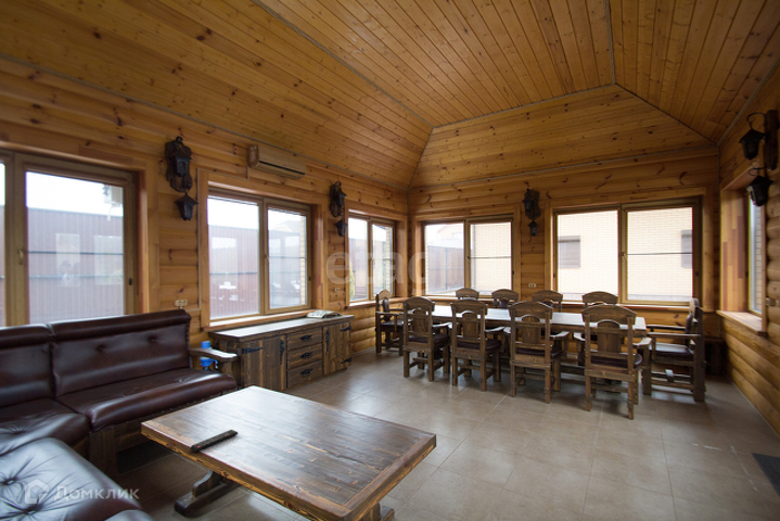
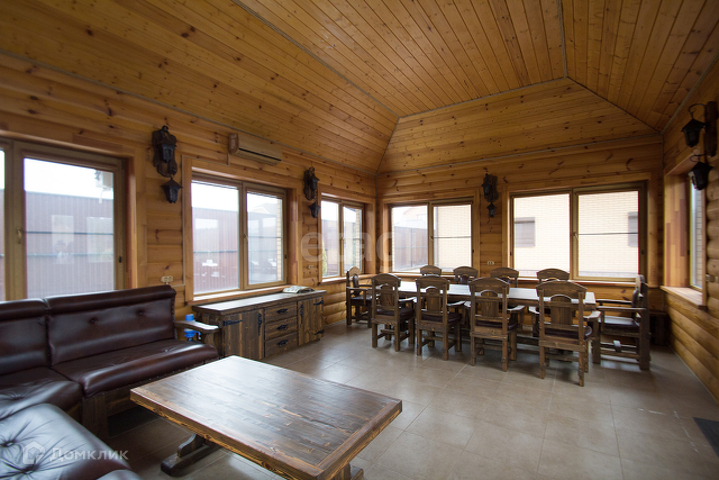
- remote control [190,429,239,454]
